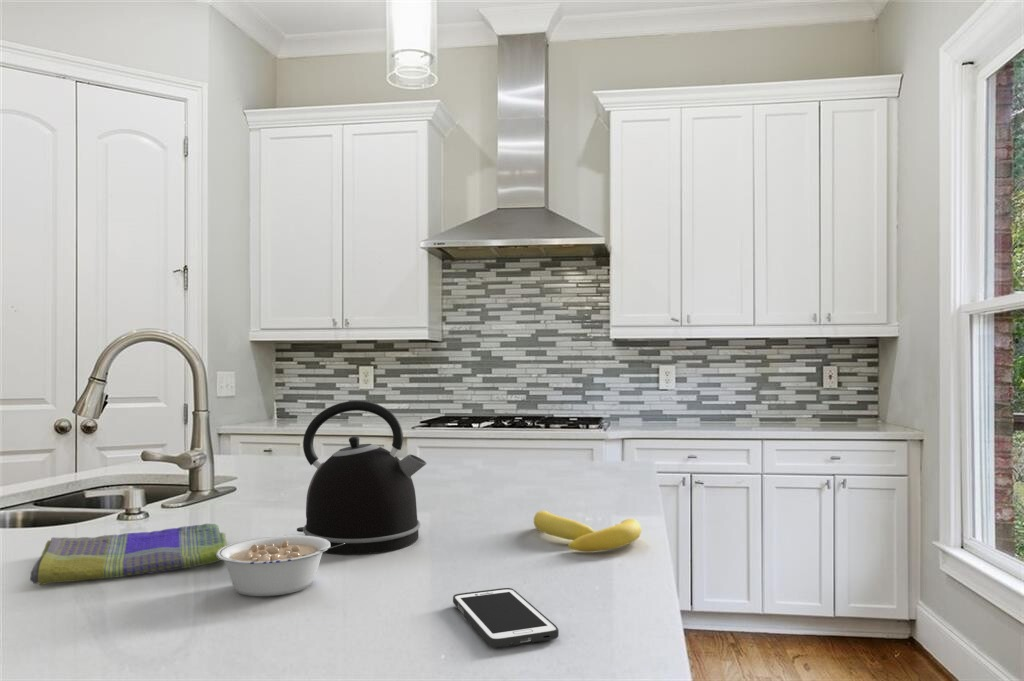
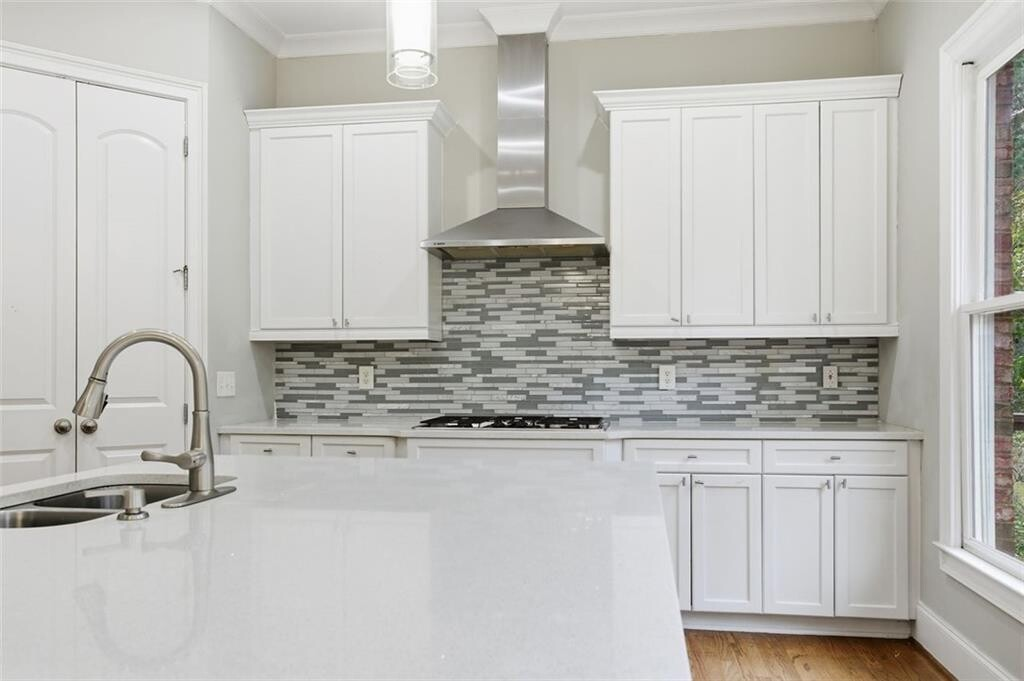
- legume [217,534,345,597]
- dish towel [29,523,227,586]
- cell phone [452,587,560,648]
- kettle [296,400,428,555]
- banana [533,510,642,553]
